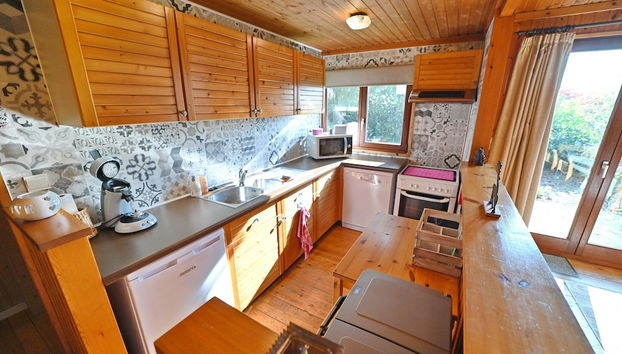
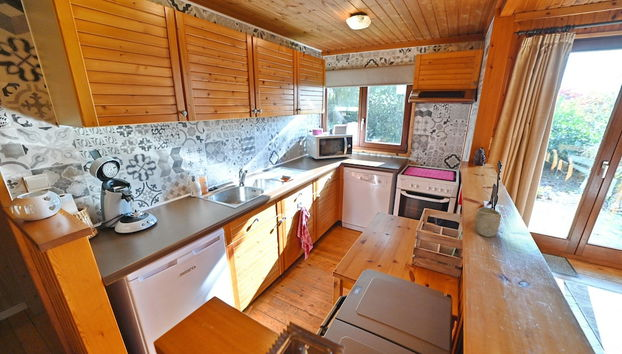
+ cup [474,206,502,238]
